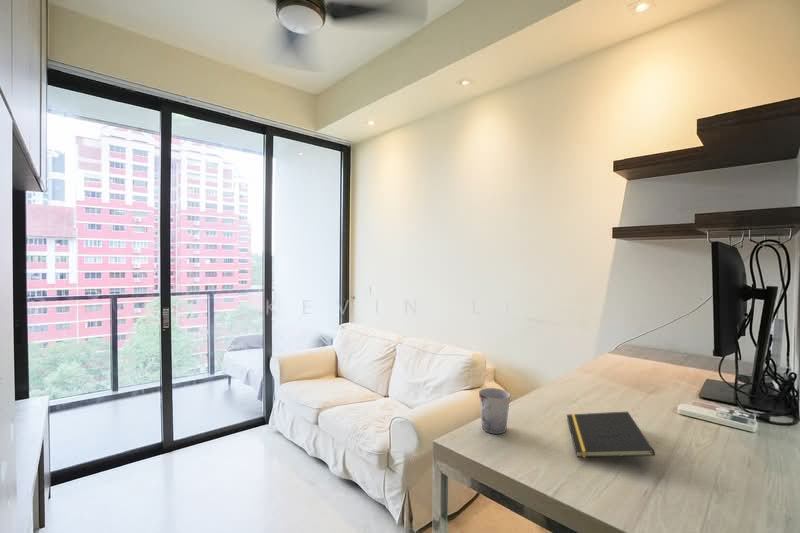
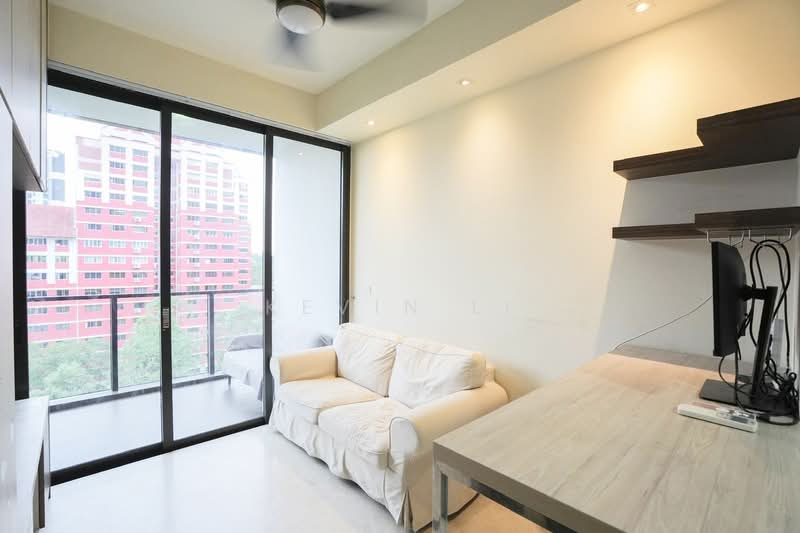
- notepad [566,411,656,458]
- cup [478,387,511,435]
